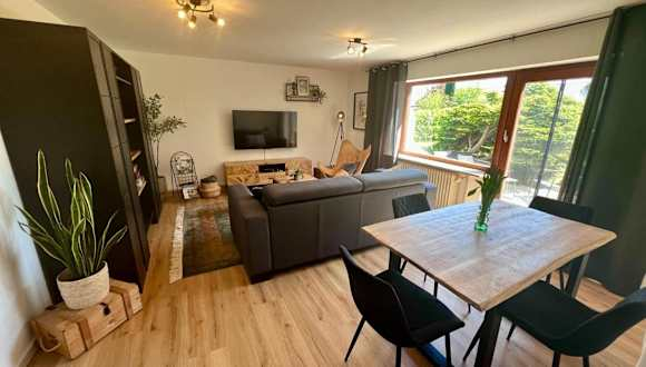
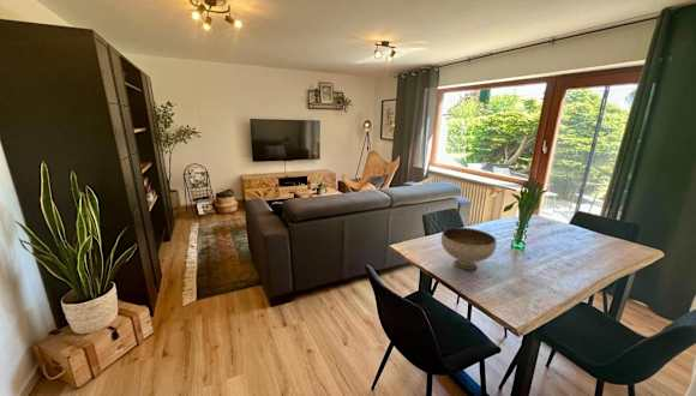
+ bowl [440,227,498,271]
